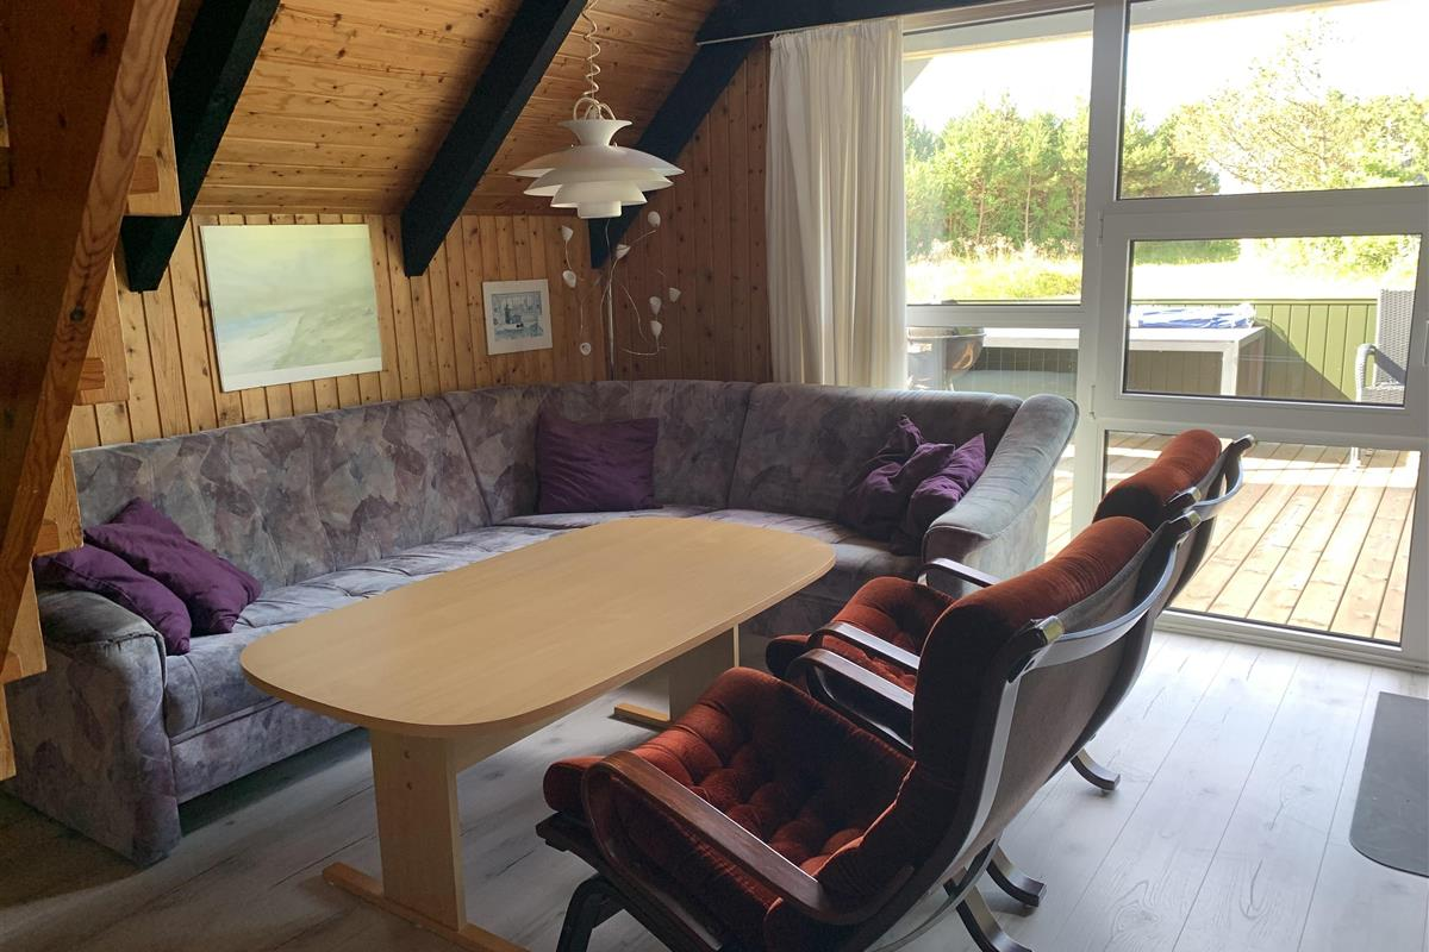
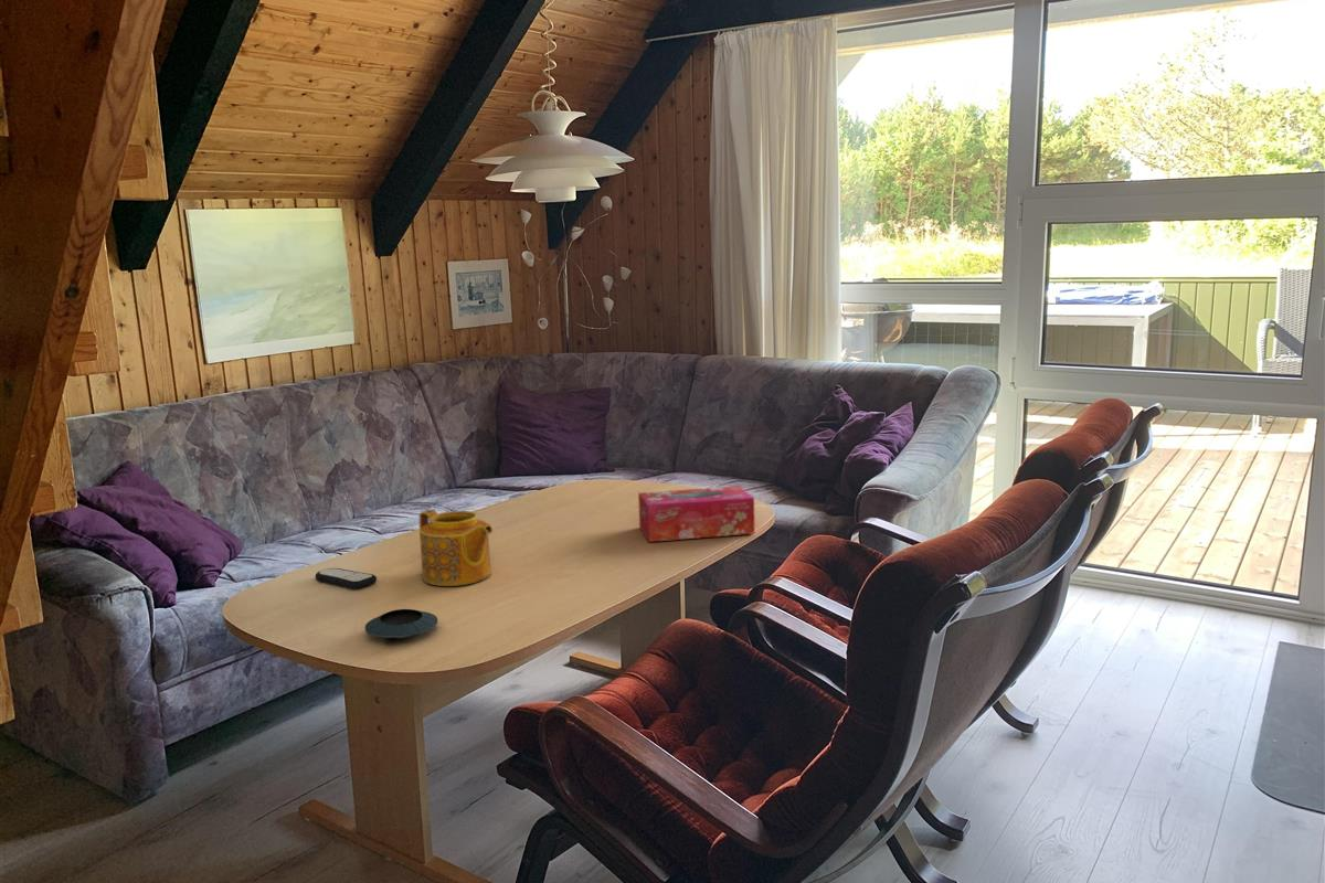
+ remote control [315,567,378,591]
+ teapot [418,509,494,587]
+ tissue box [637,485,755,543]
+ saucer [364,608,438,639]
